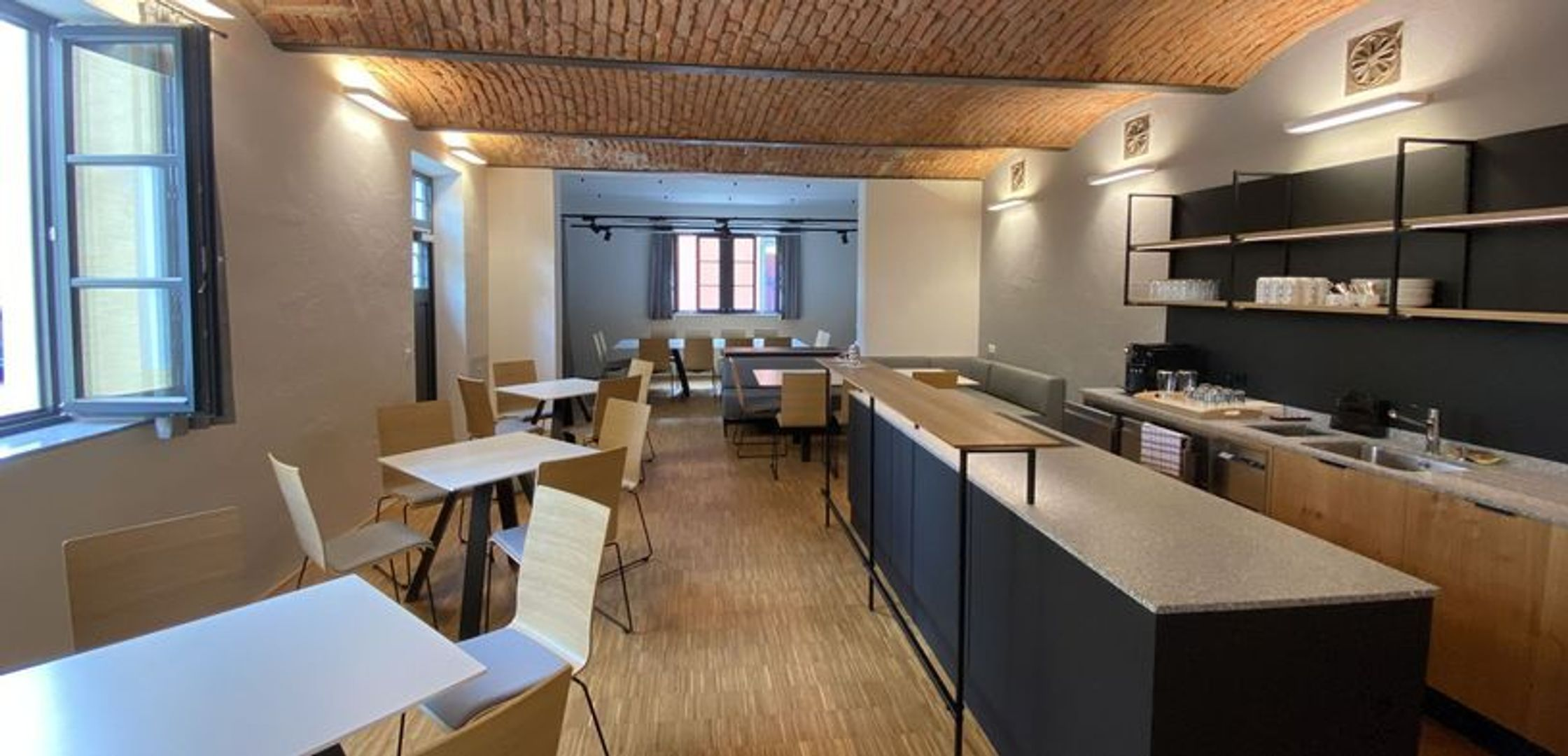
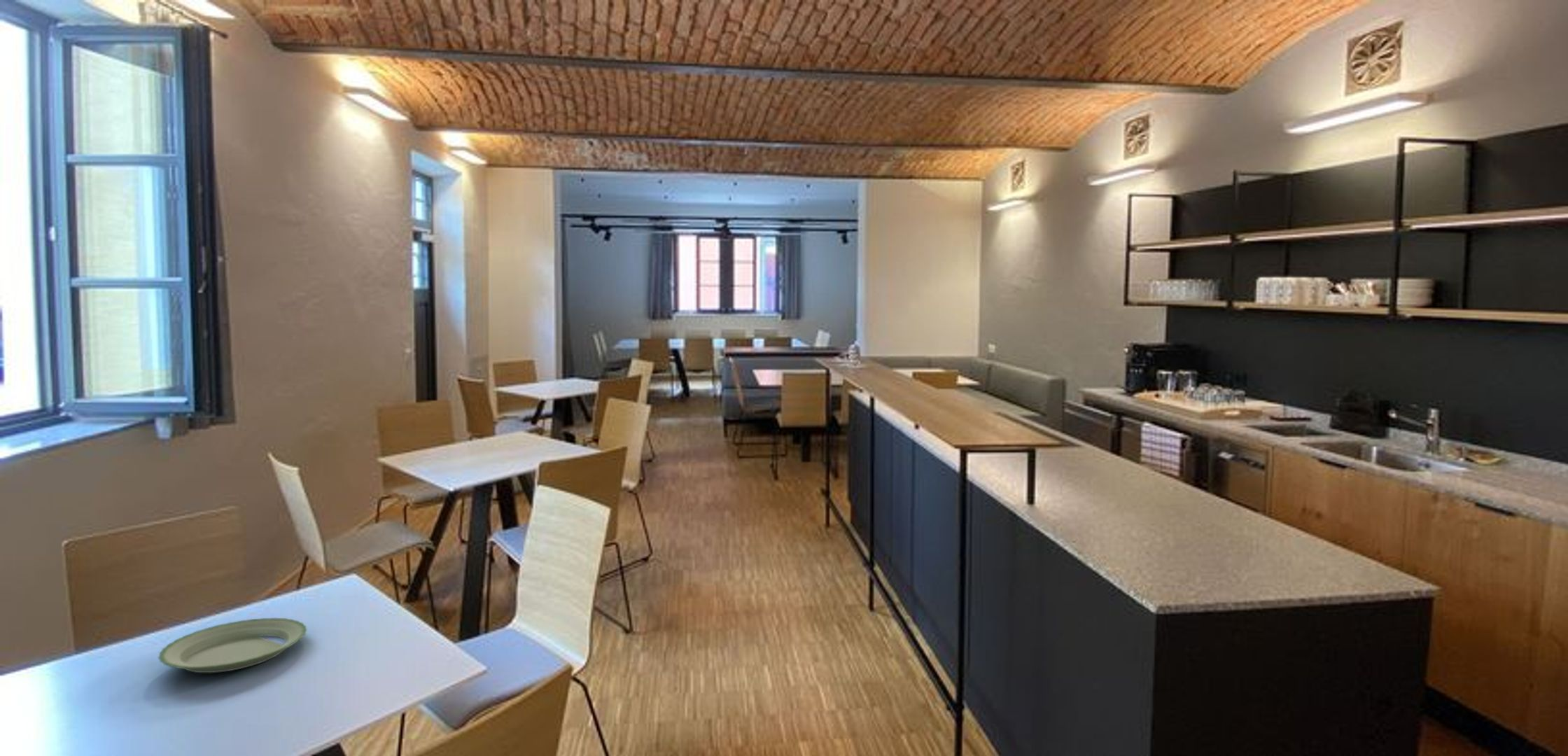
+ plate [158,617,307,673]
